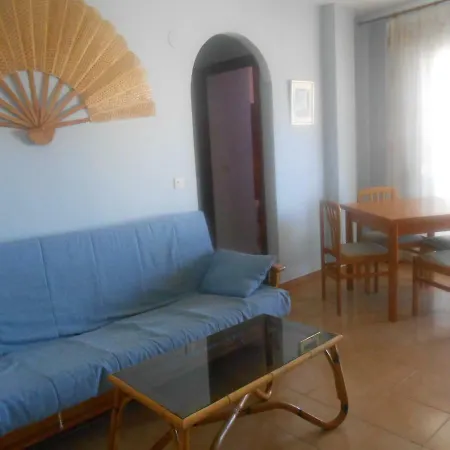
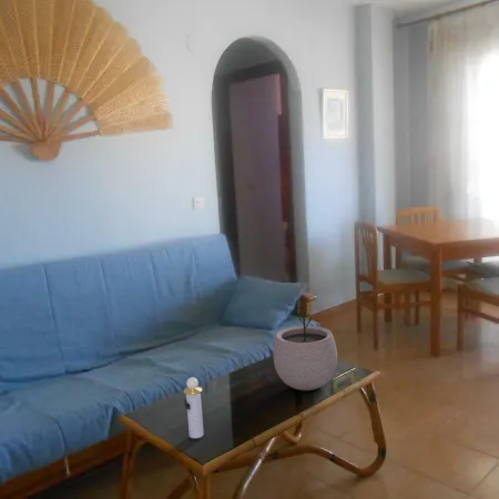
+ perfume bottle [183,376,205,439]
+ plant pot [273,310,338,391]
